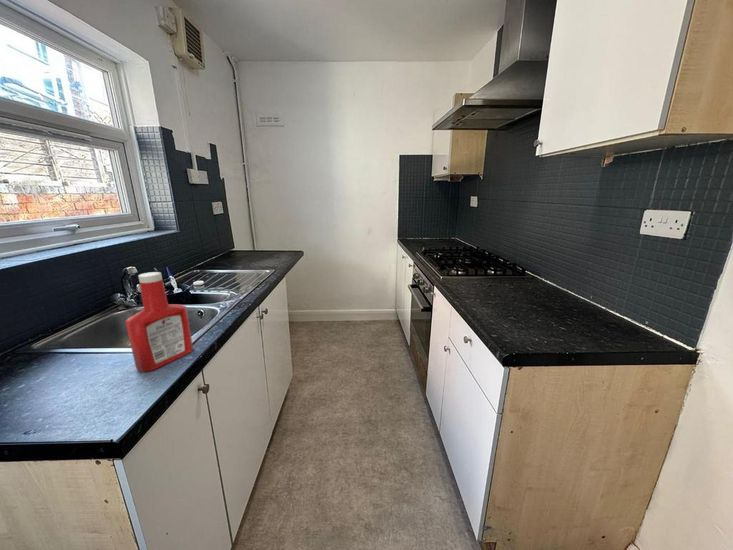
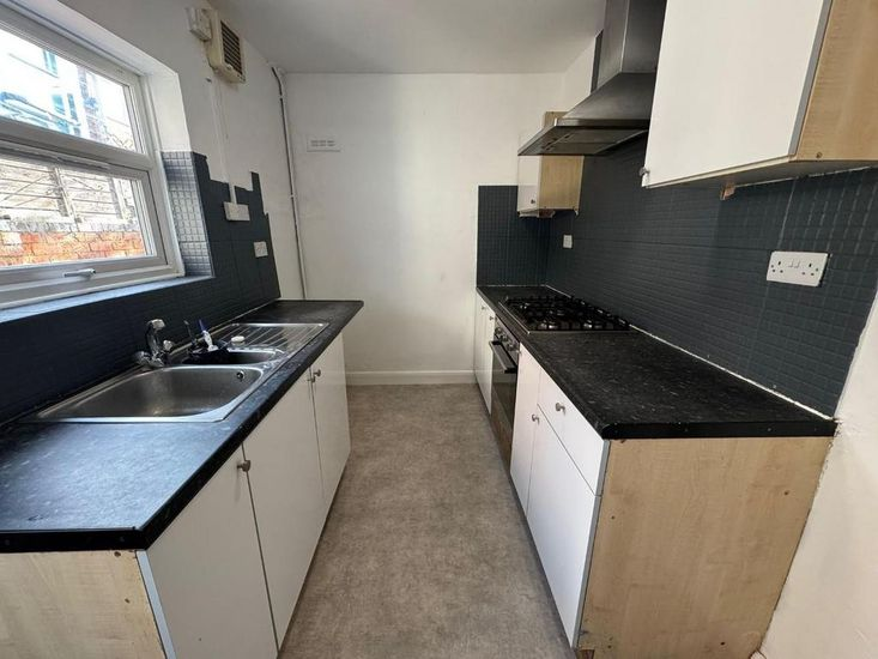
- soap bottle [124,271,194,373]
